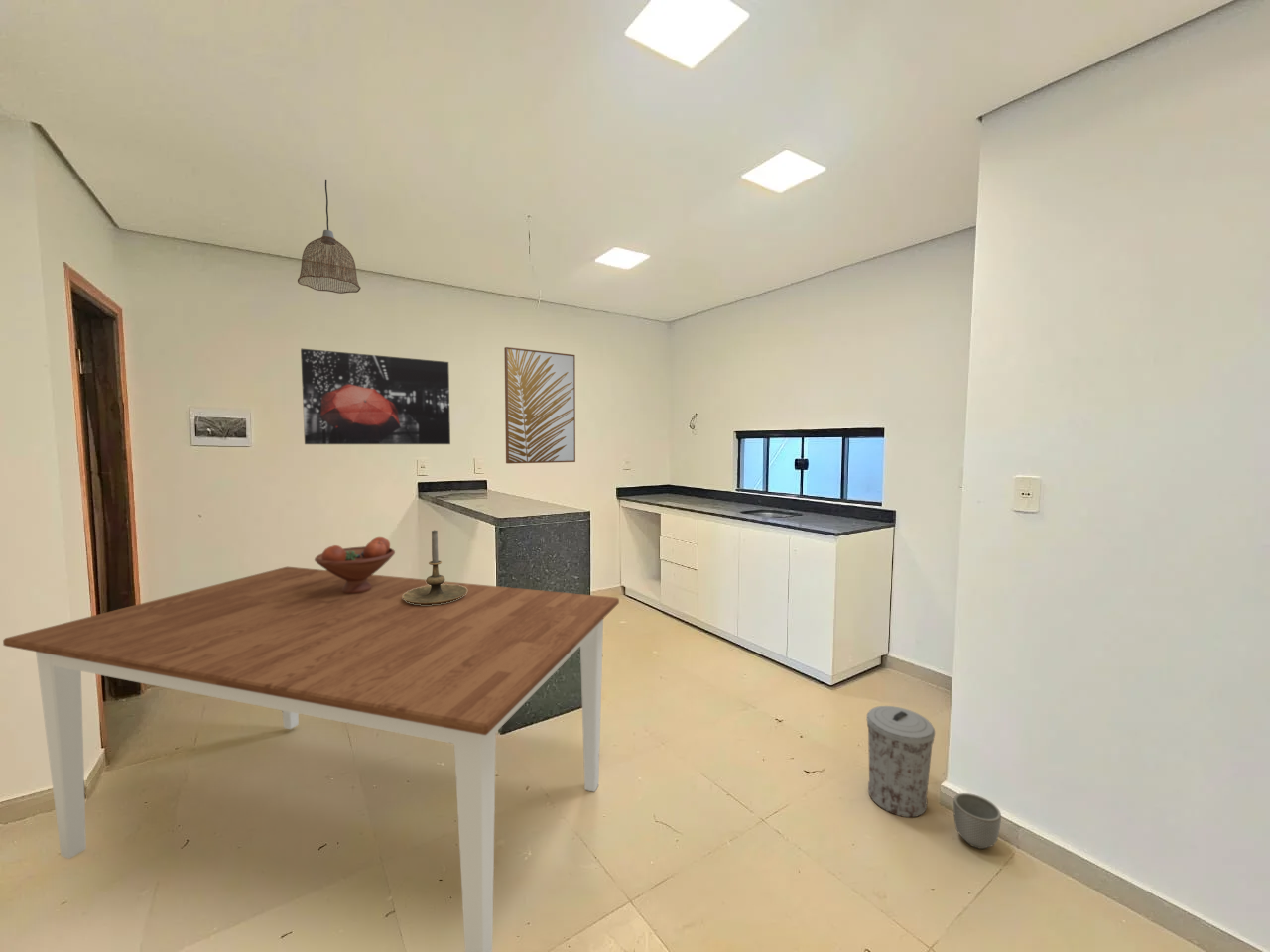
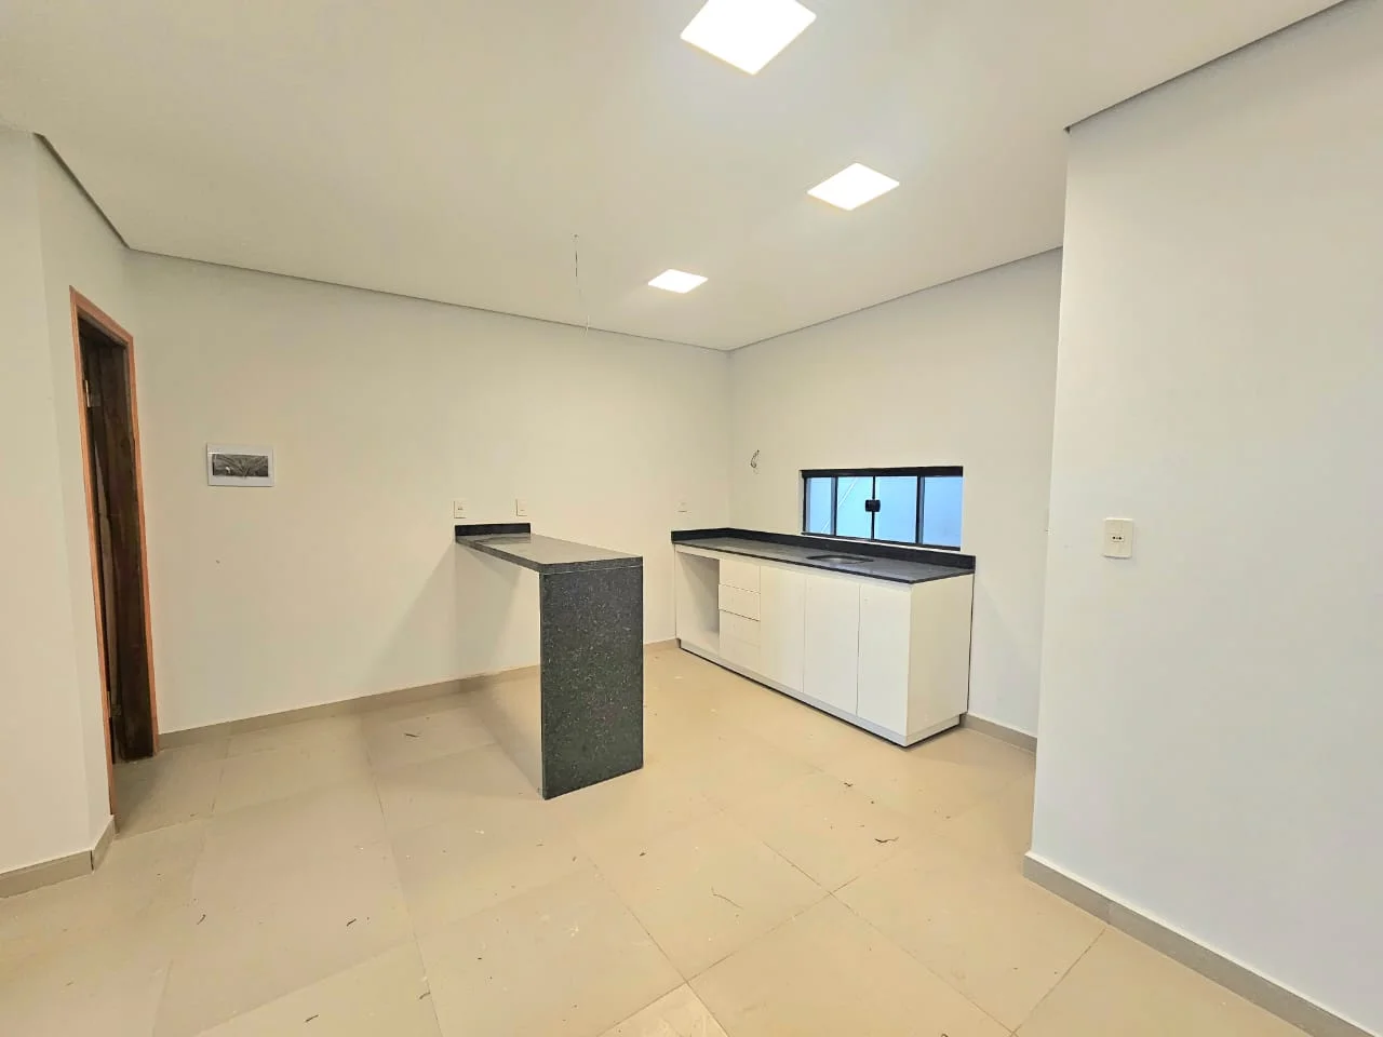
- pendant lamp [297,179,362,295]
- dining table [2,566,620,952]
- fruit bowl [314,536,396,594]
- candle holder [403,530,467,605]
- trash can [866,705,936,818]
- wall art [300,348,451,445]
- wall art [503,346,576,465]
- planter [953,792,1002,850]
